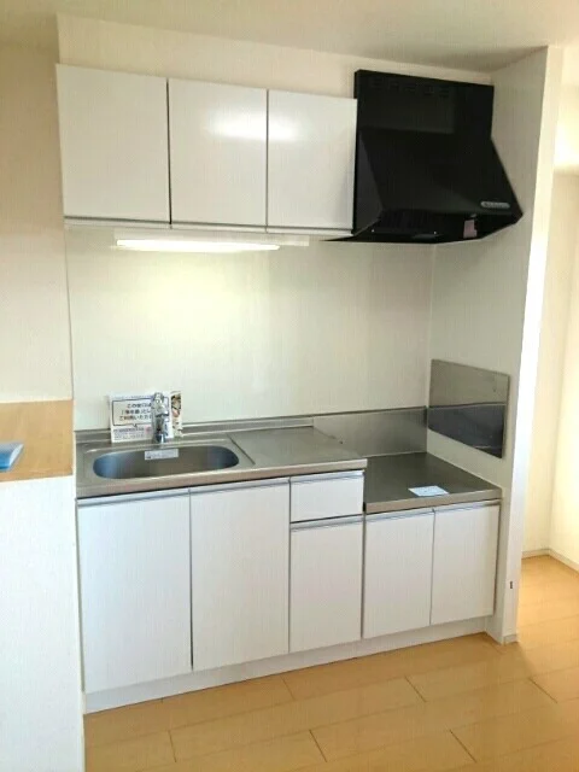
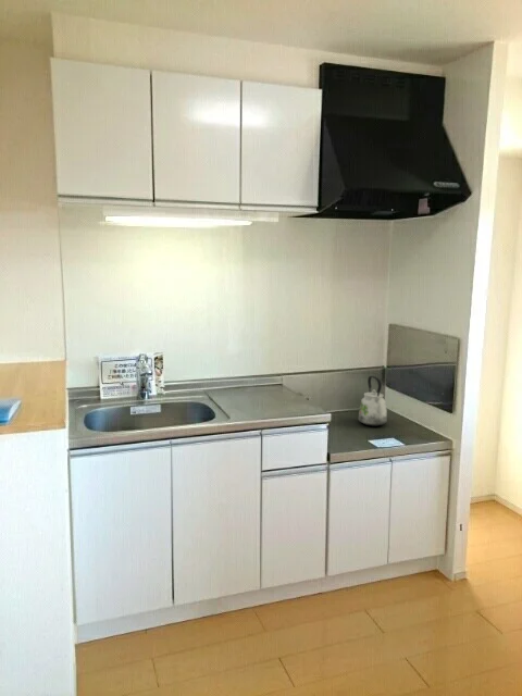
+ kettle [358,375,388,427]
